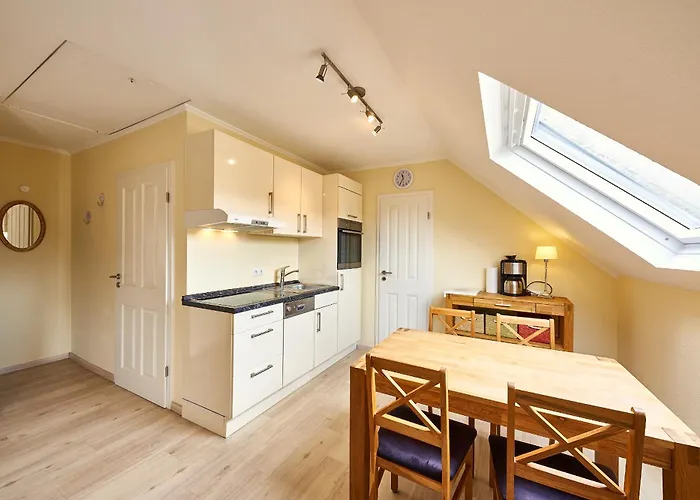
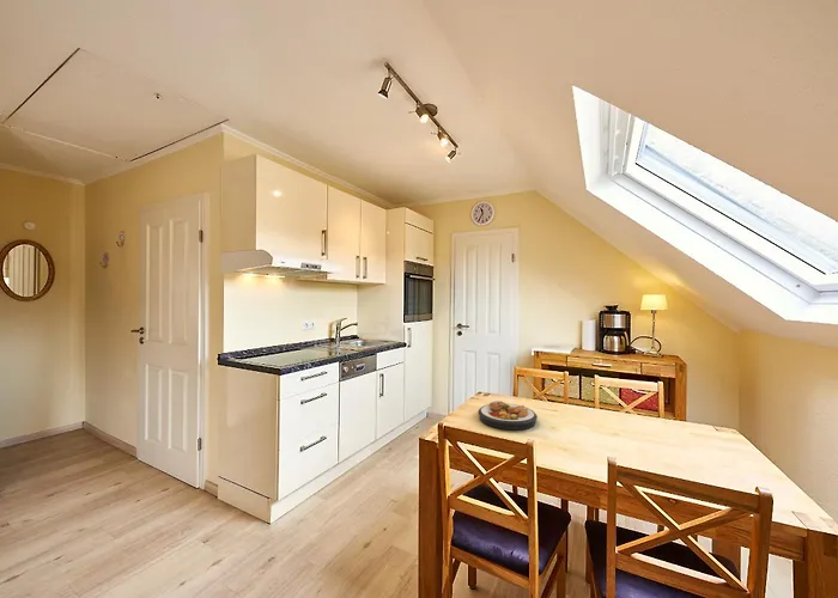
+ plate [476,399,539,431]
